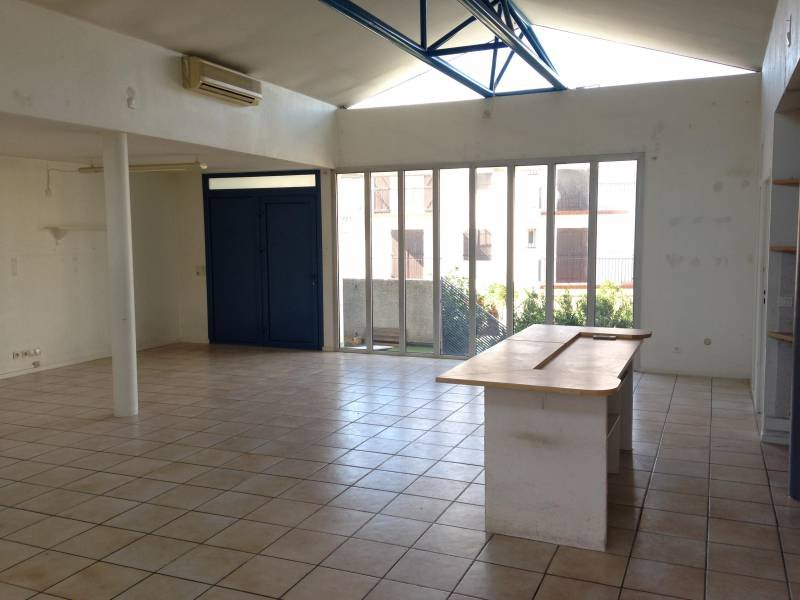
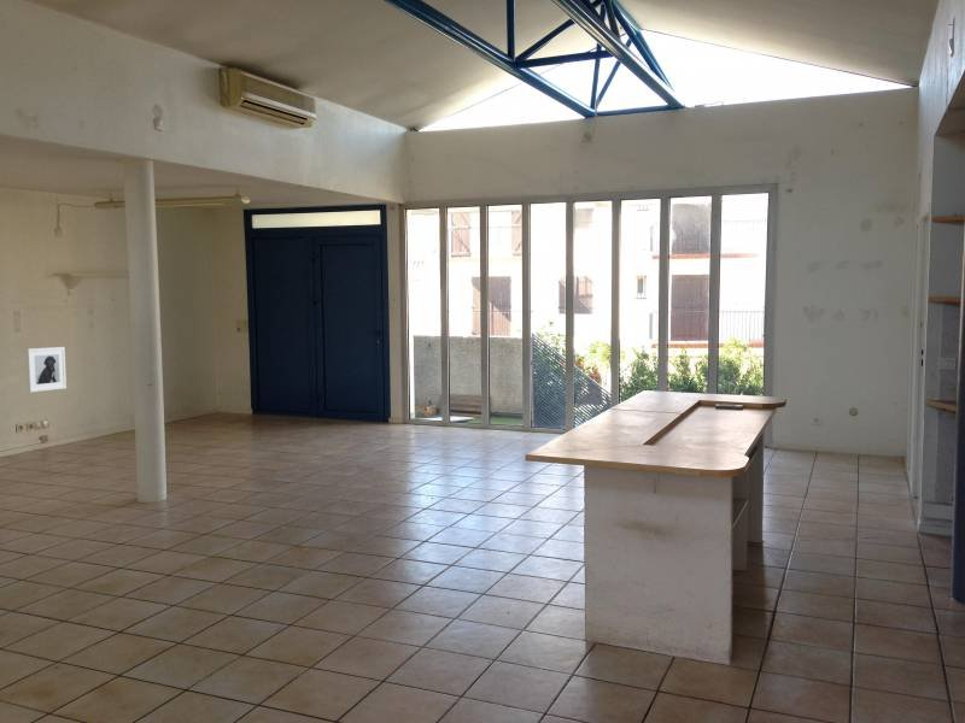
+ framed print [25,346,68,394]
